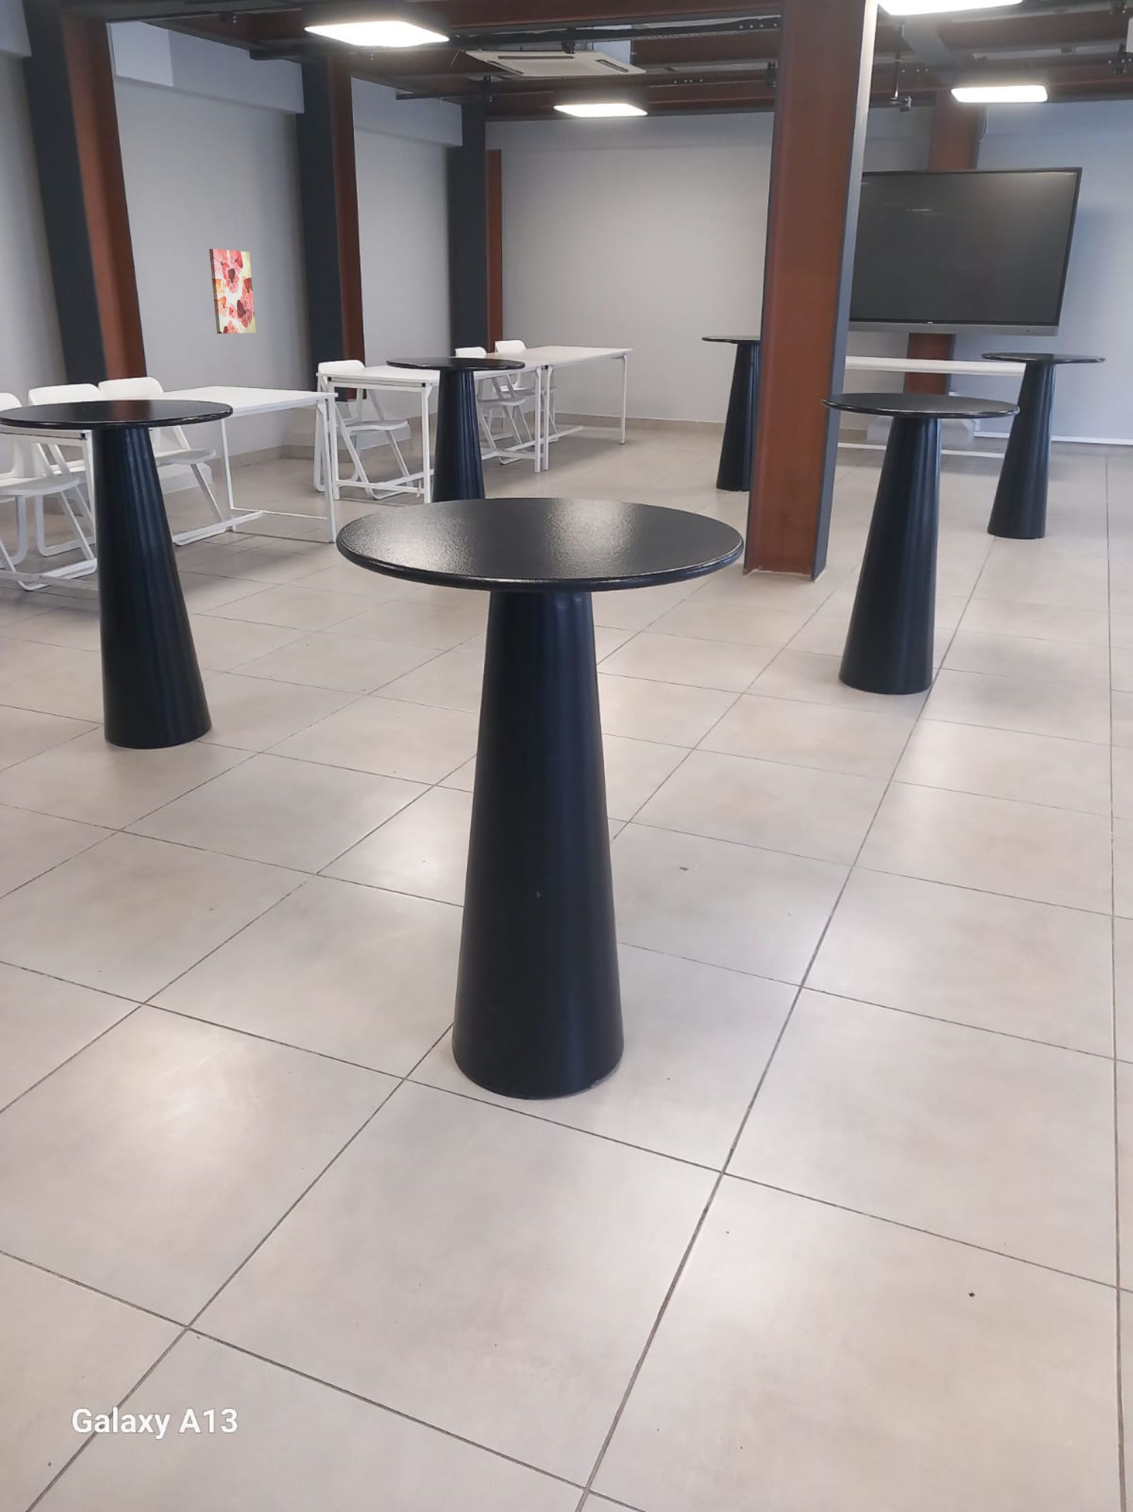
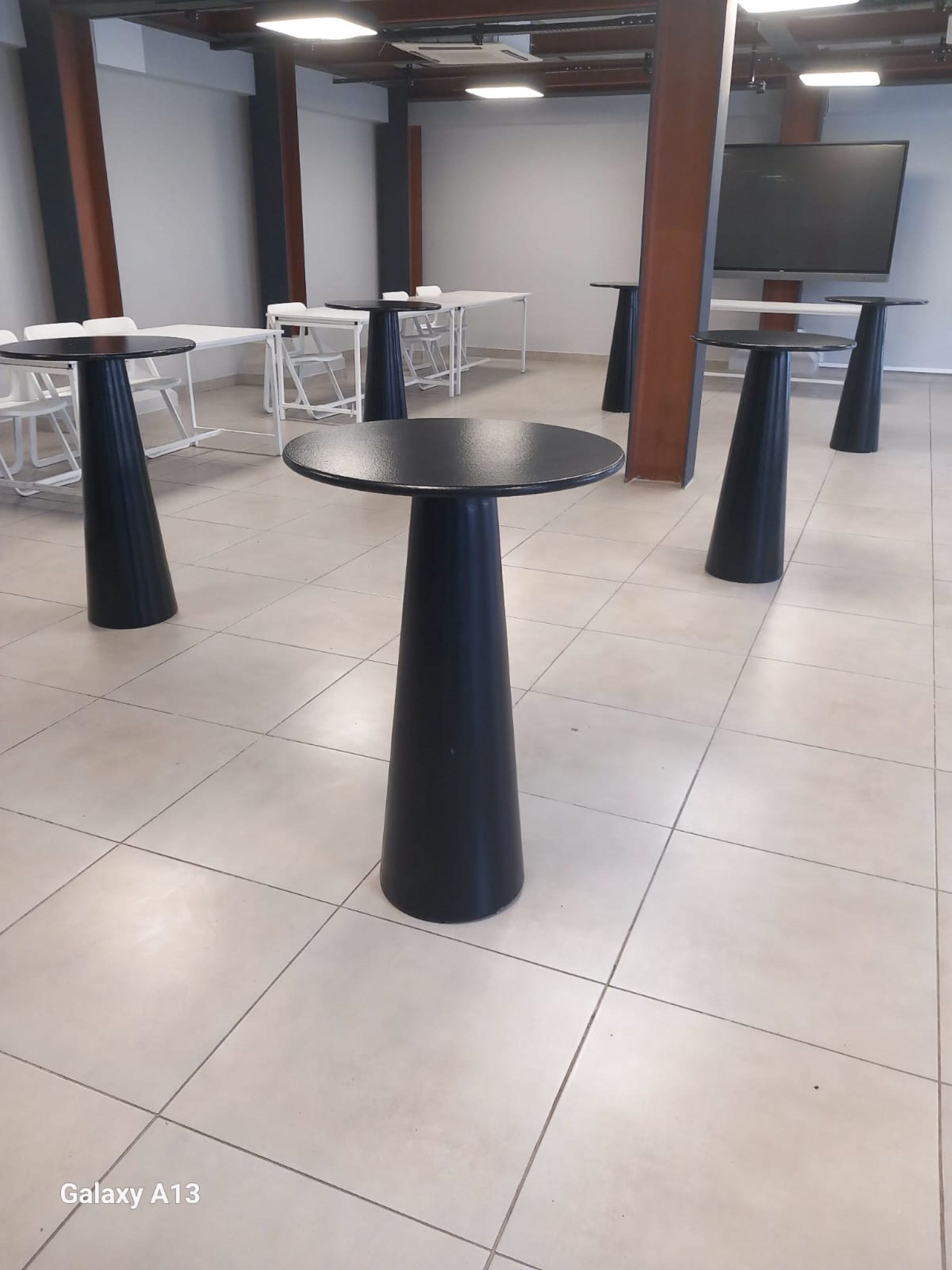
- wall art [208,248,256,335]
